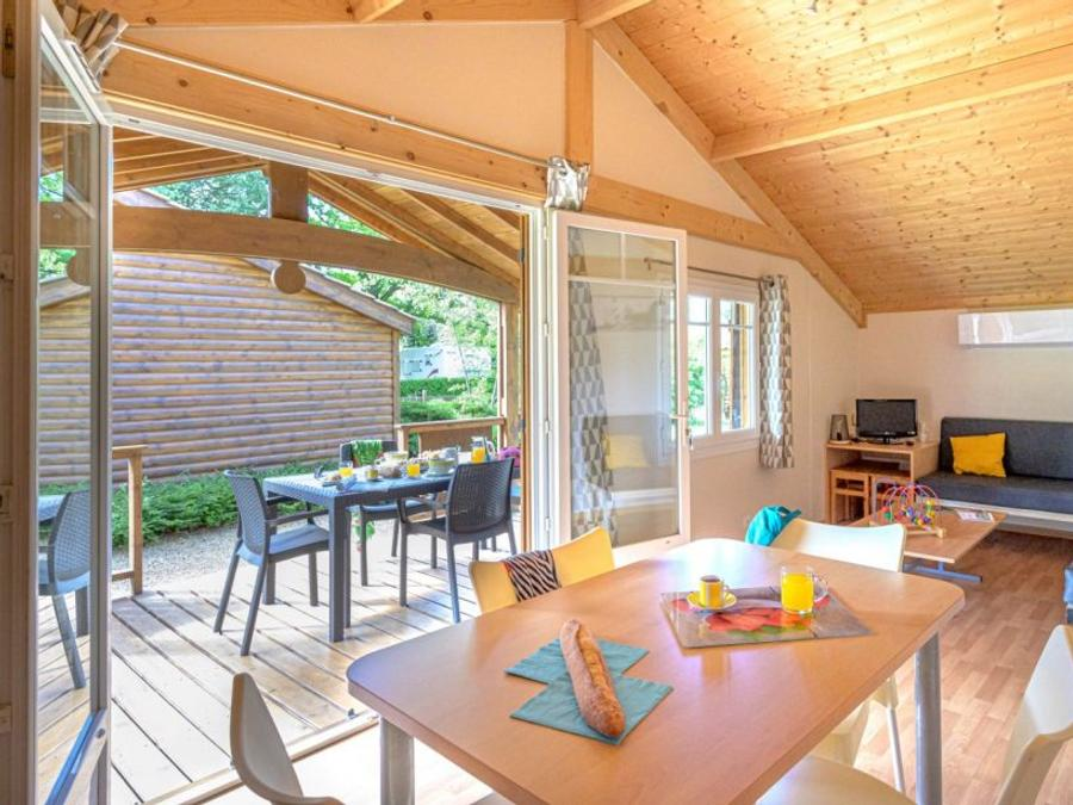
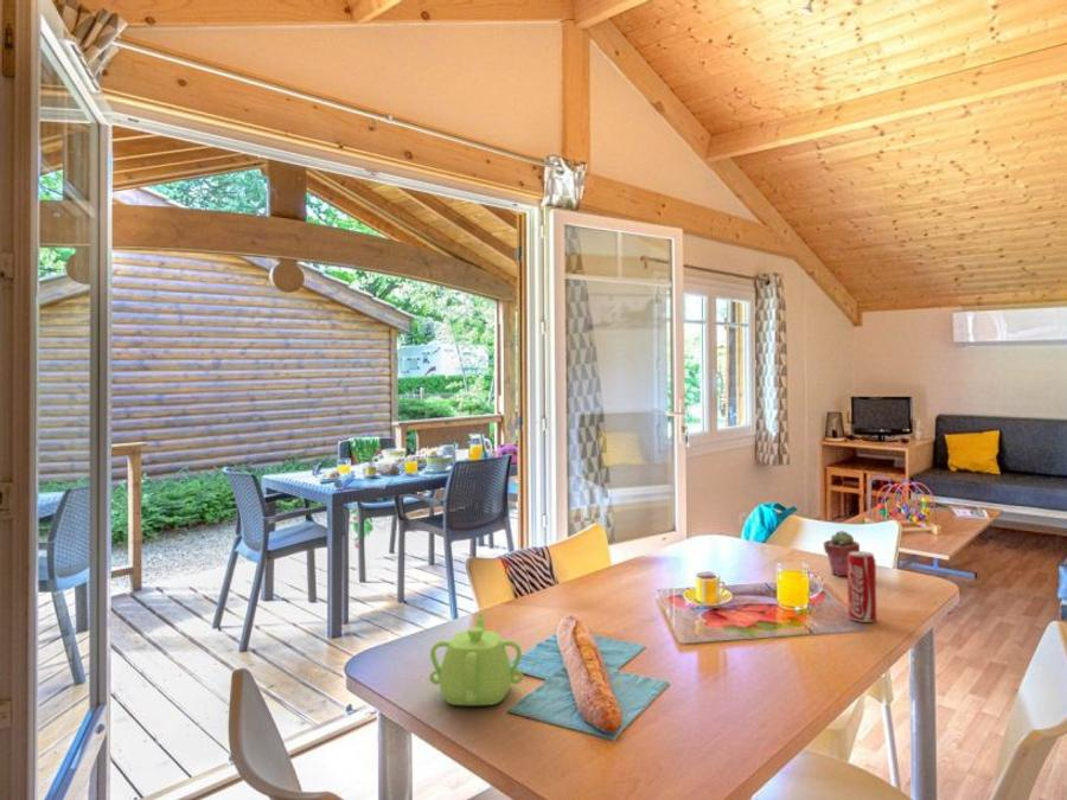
+ beverage can [846,550,877,623]
+ teapot [428,613,524,706]
+ potted succulent [822,530,861,577]
